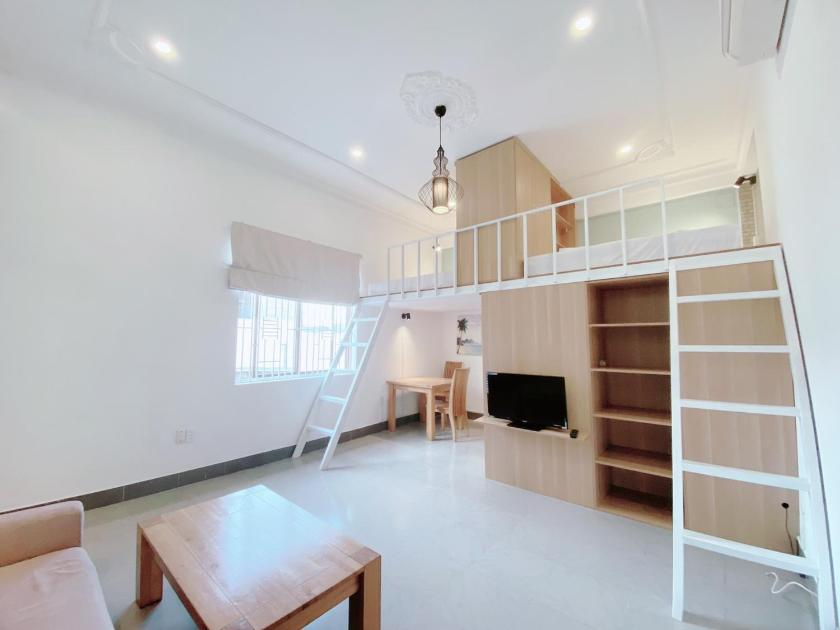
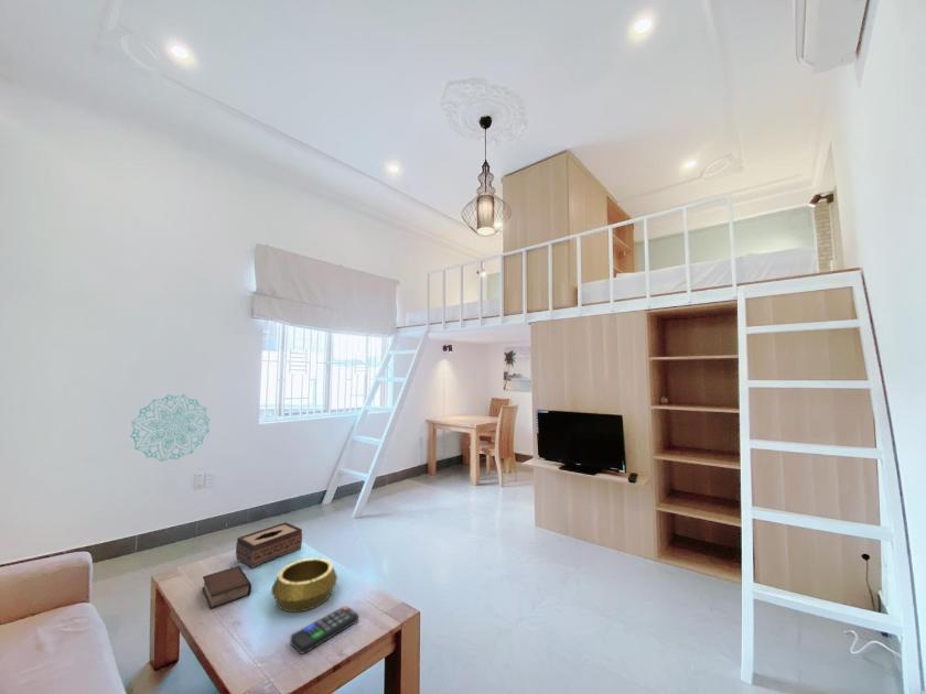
+ tissue box [235,521,303,570]
+ wall decoration [129,393,211,463]
+ book [202,565,252,610]
+ remote control [289,605,359,655]
+ decorative bowl [270,557,338,614]
